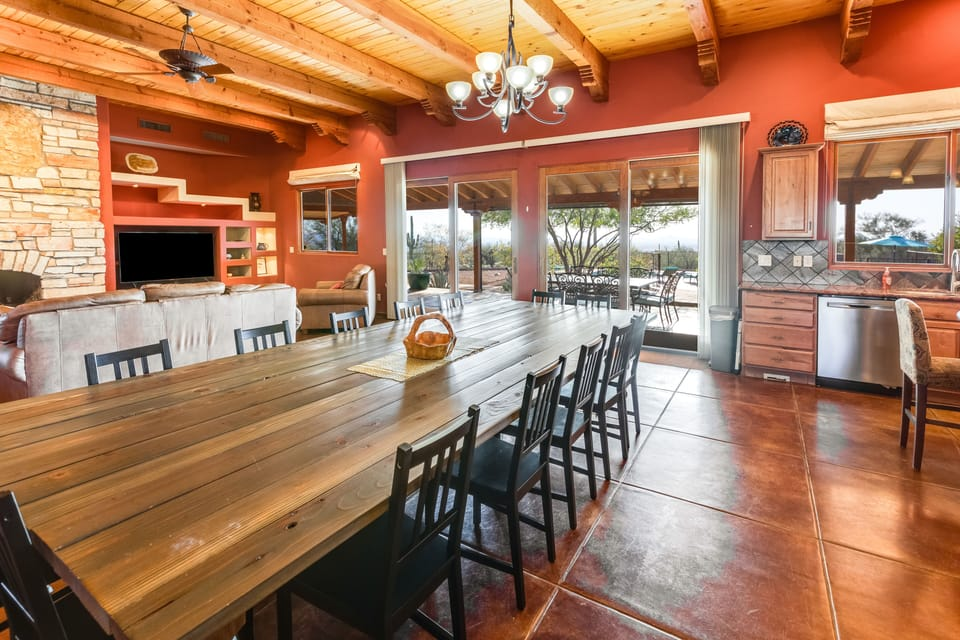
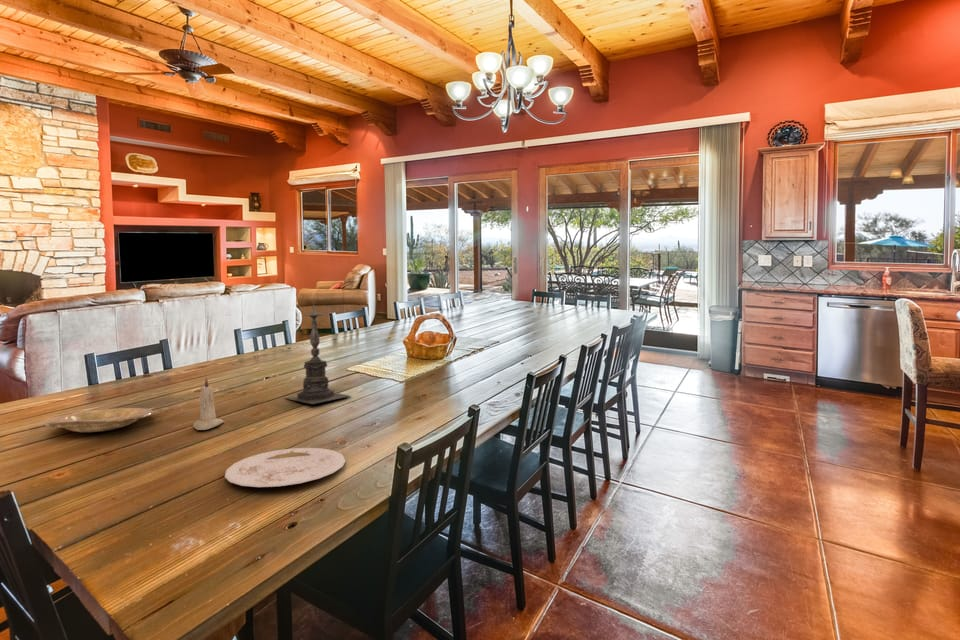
+ candle [192,376,224,431]
+ candle holder [284,299,351,405]
+ plate [44,407,154,433]
+ plate [224,447,346,488]
